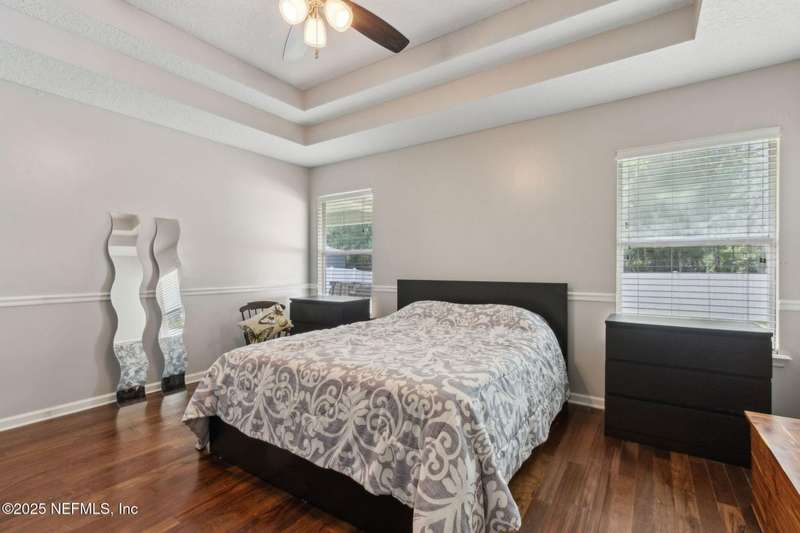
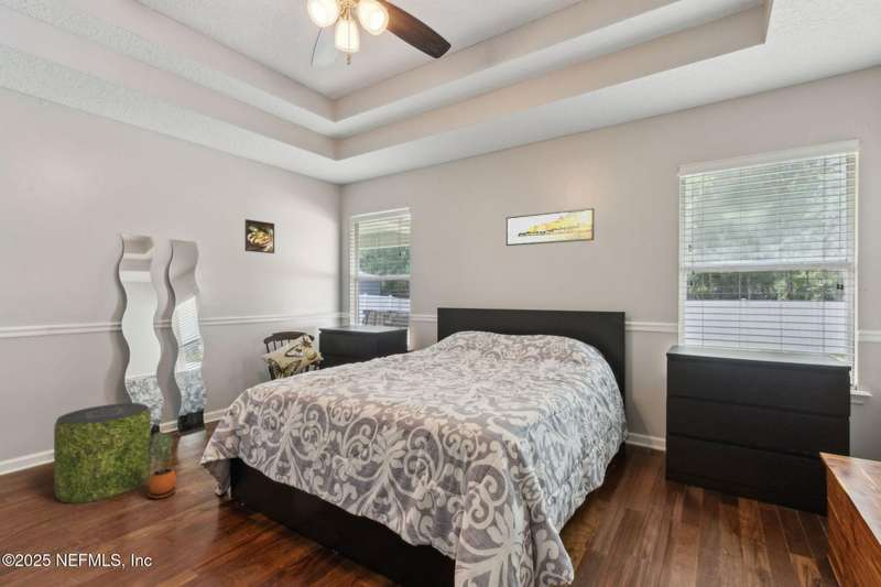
+ pouf [53,402,152,504]
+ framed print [244,218,275,254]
+ potted plant [146,431,178,499]
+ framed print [505,207,595,247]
